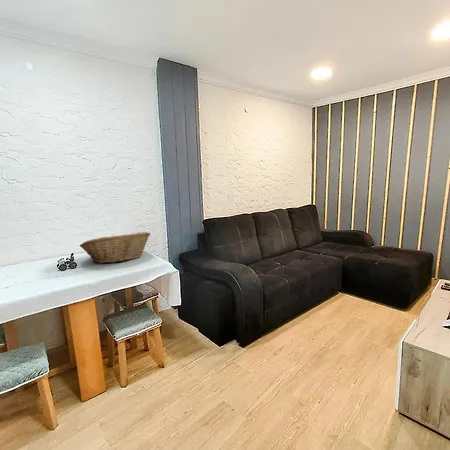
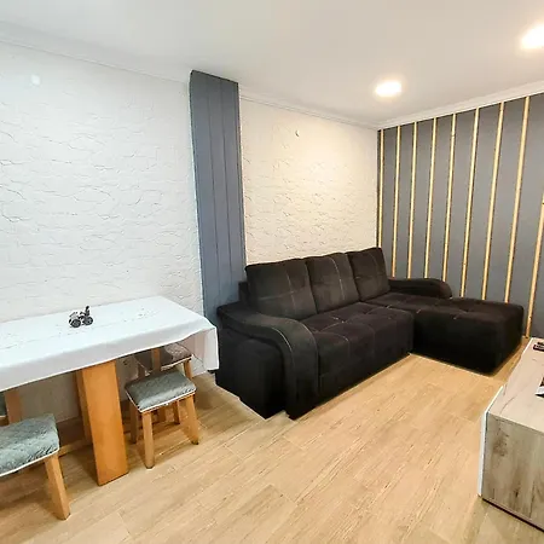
- fruit basket [79,231,151,264]
